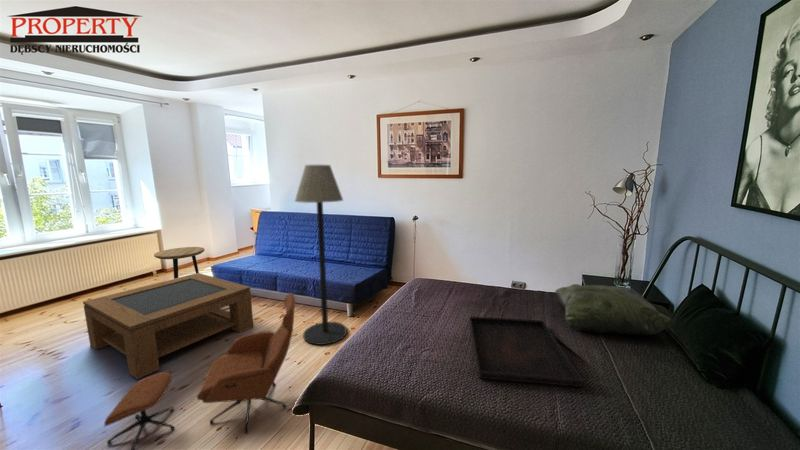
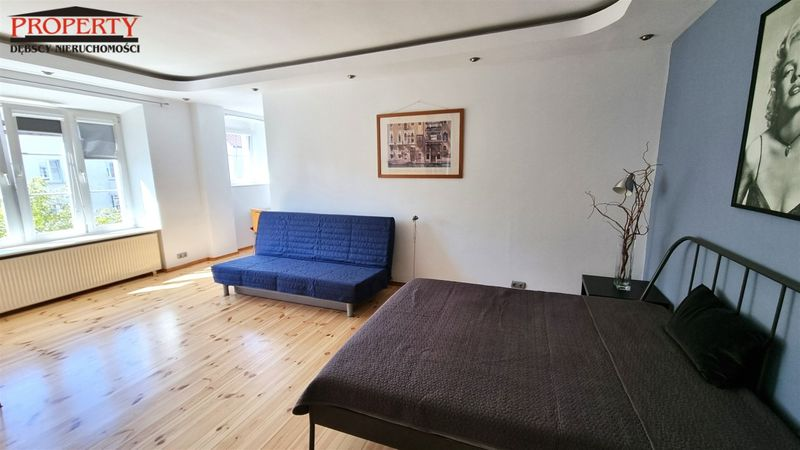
- cushion [554,283,675,336]
- side table [153,246,206,279]
- floor lamp [294,164,348,346]
- serving tray [468,315,585,388]
- armchair [103,292,296,450]
- coffee table [82,272,254,380]
